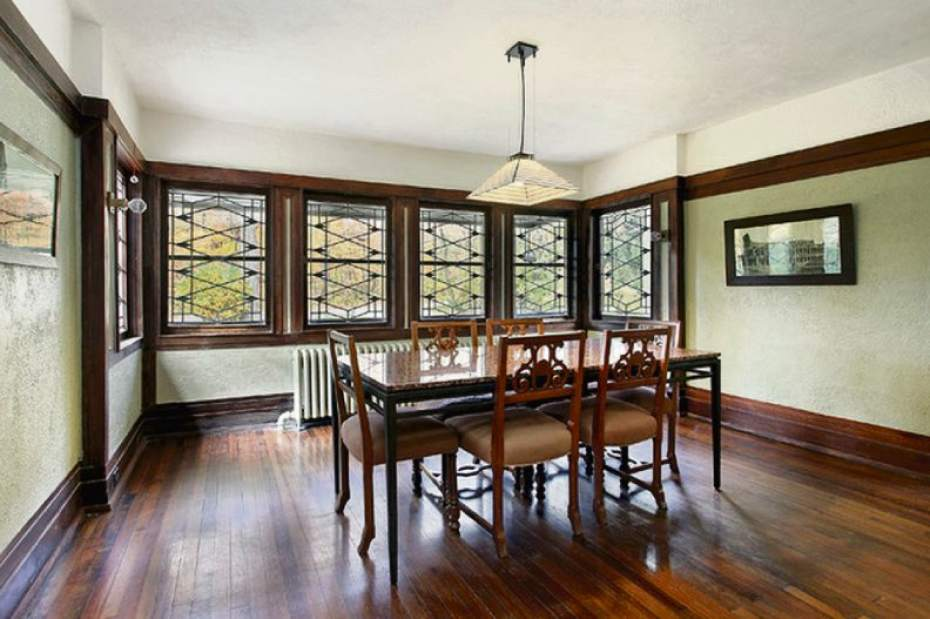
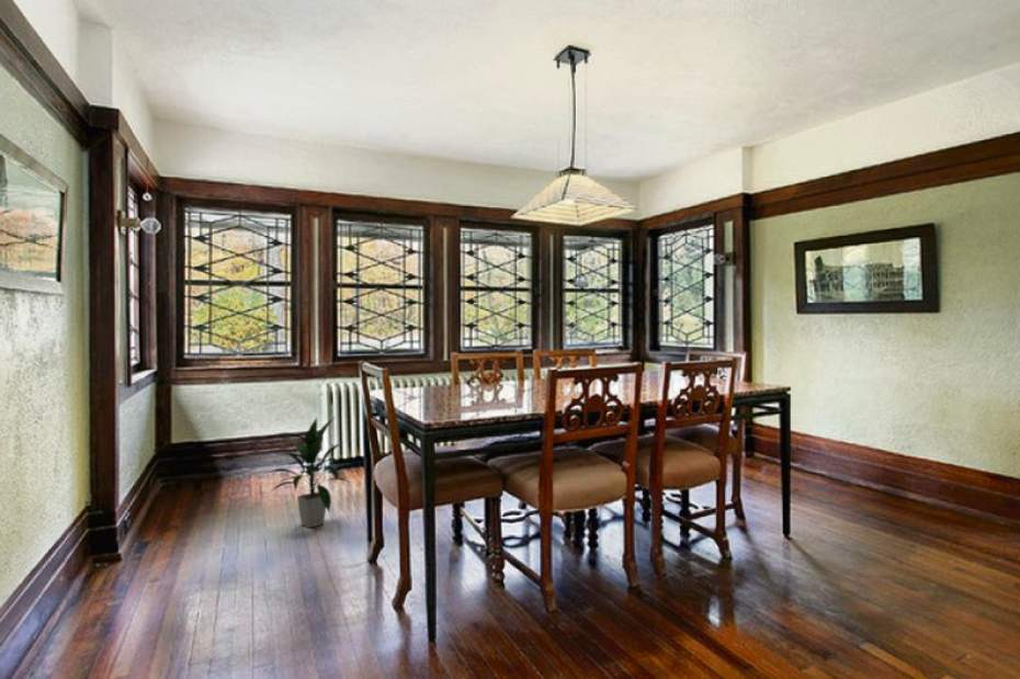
+ indoor plant [263,415,351,529]
